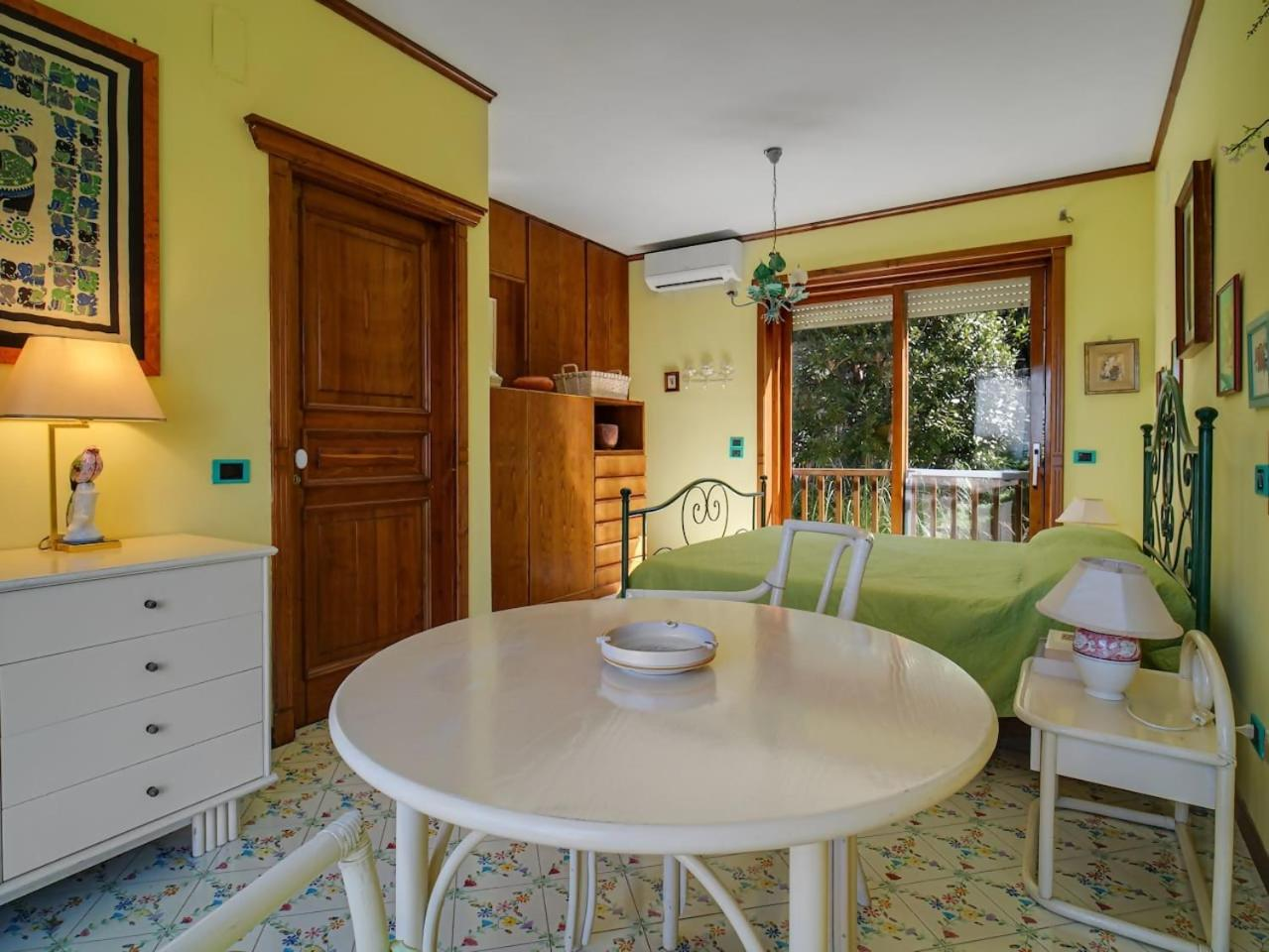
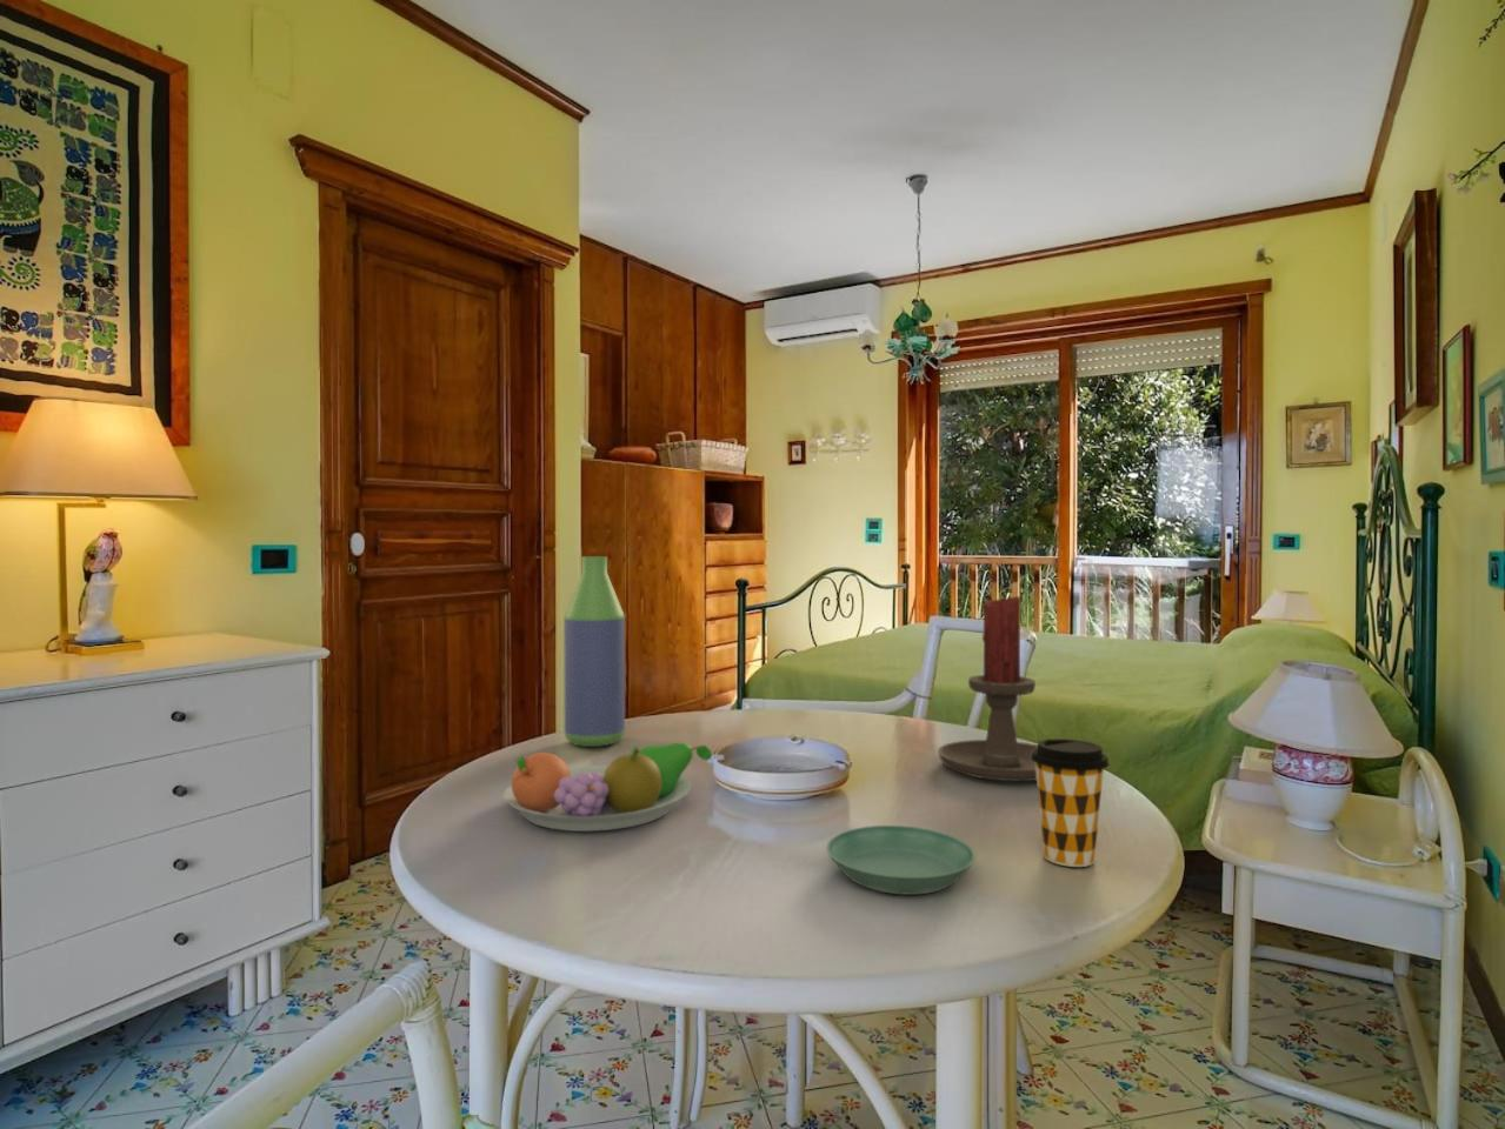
+ saucer [827,824,976,897]
+ candle holder [937,595,1038,782]
+ bottle [562,555,626,748]
+ coffee cup [1031,738,1111,868]
+ fruit bowl [503,742,713,833]
